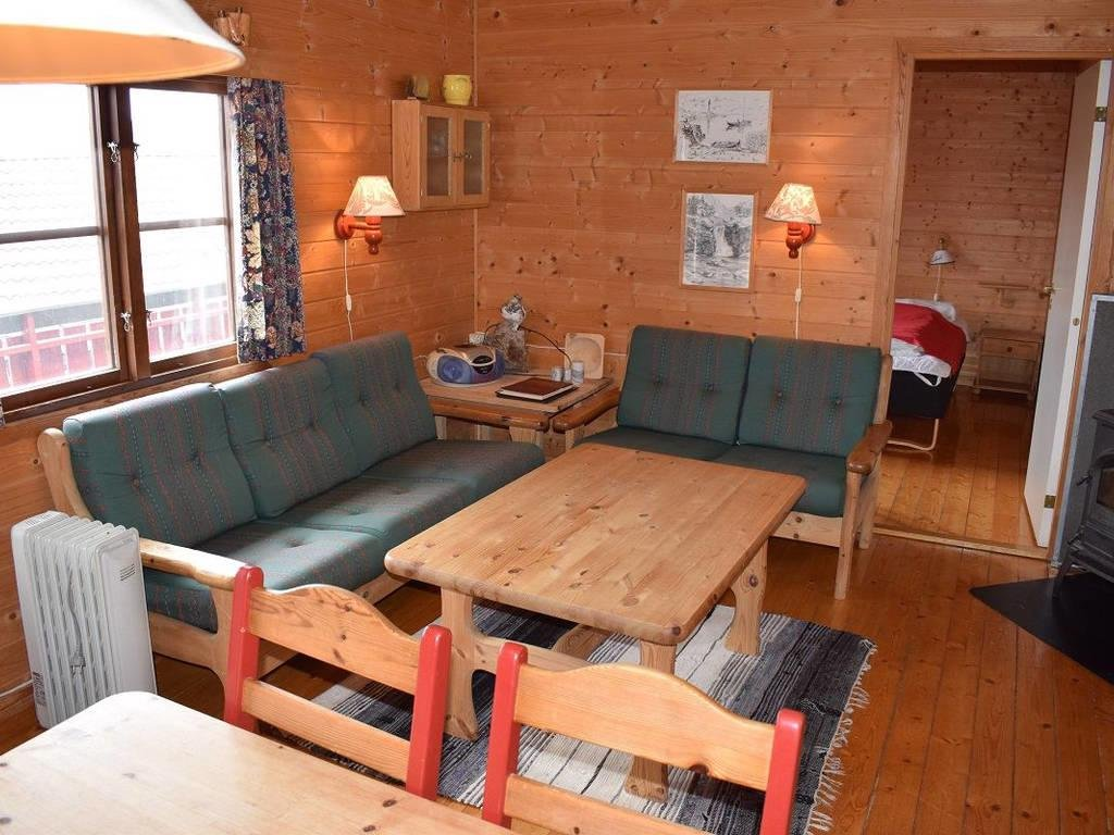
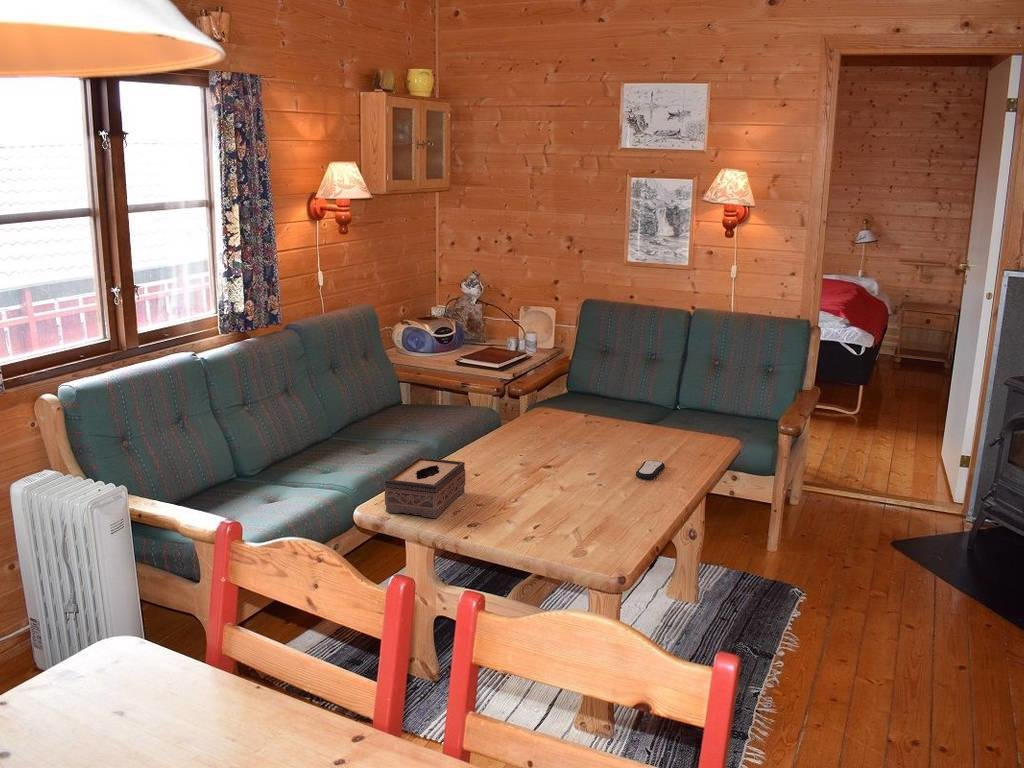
+ tissue box [384,456,466,519]
+ remote control [635,459,666,480]
